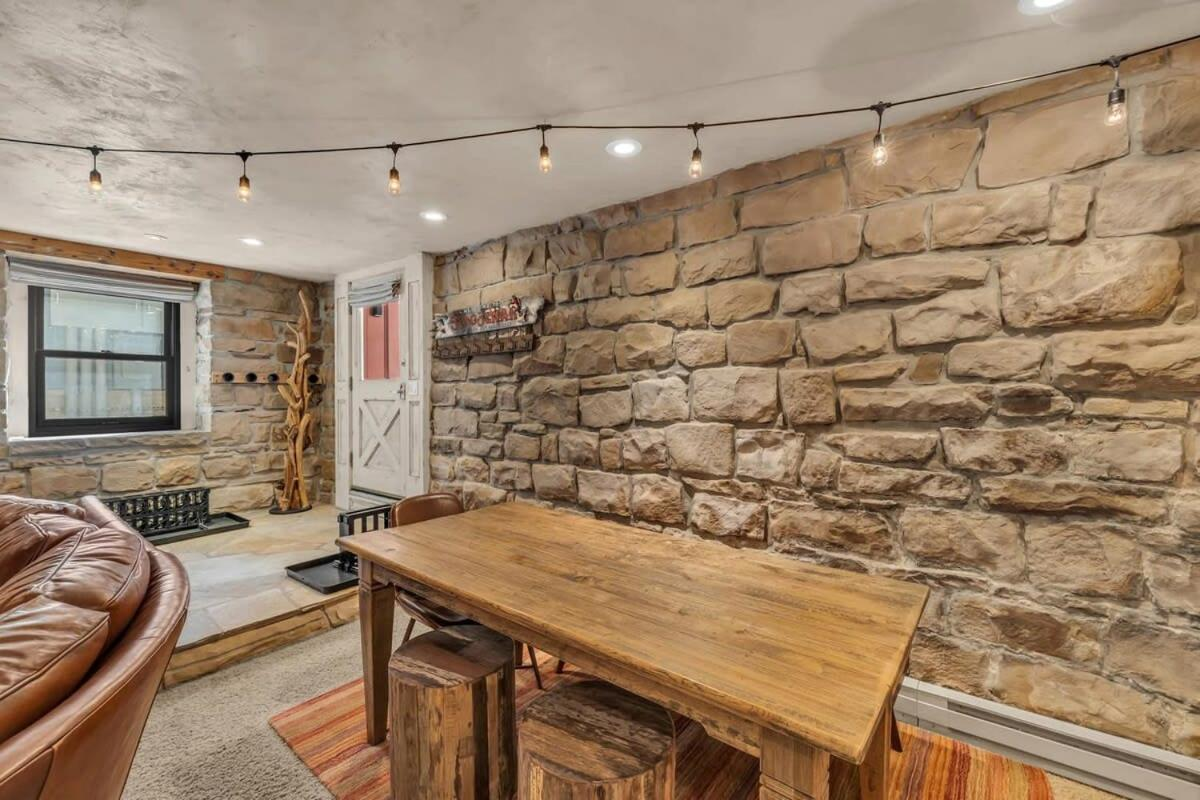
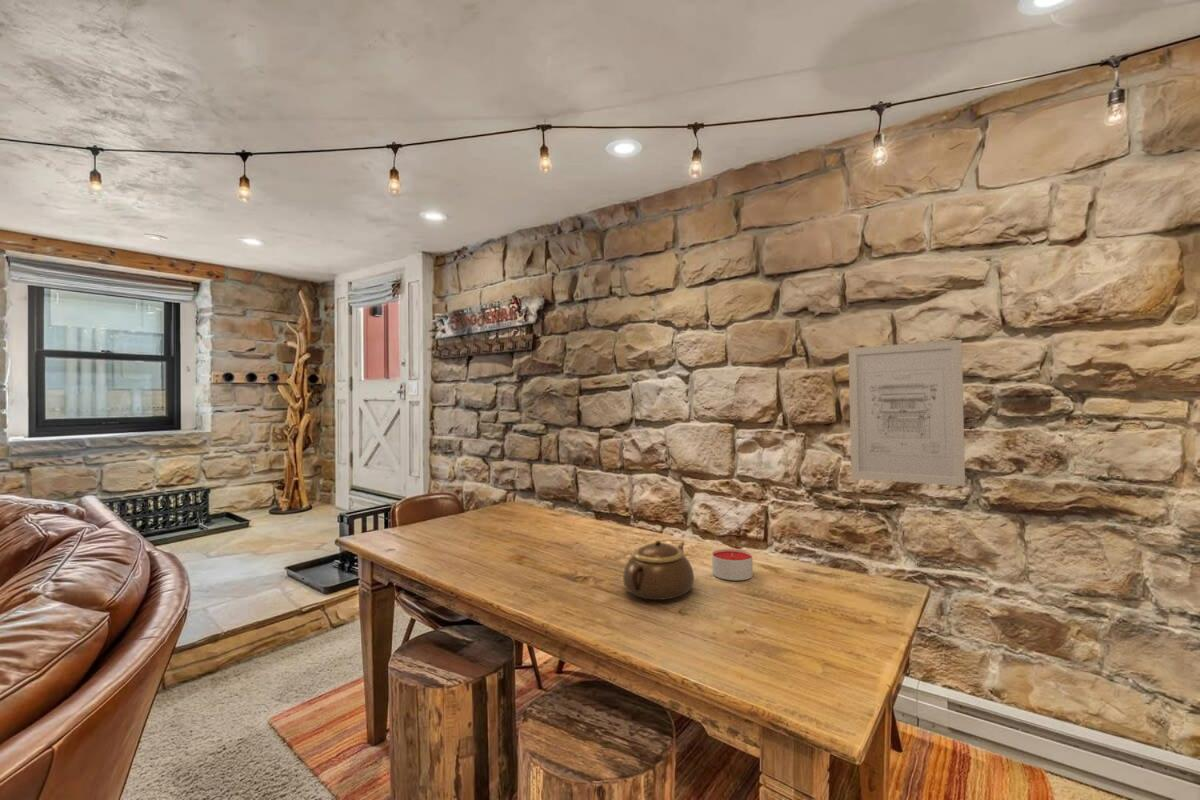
+ wall art [848,339,966,487]
+ candle [711,548,754,581]
+ teapot [622,540,695,601]
